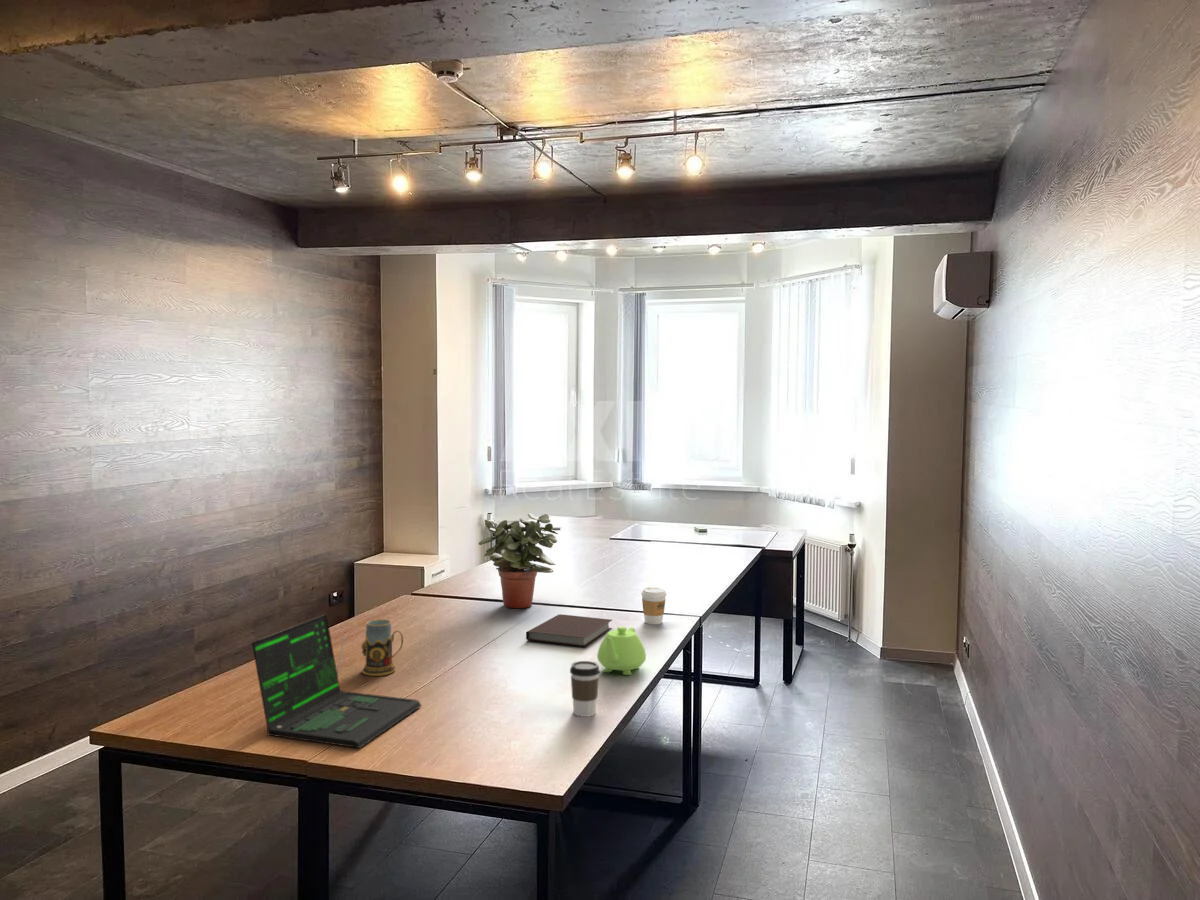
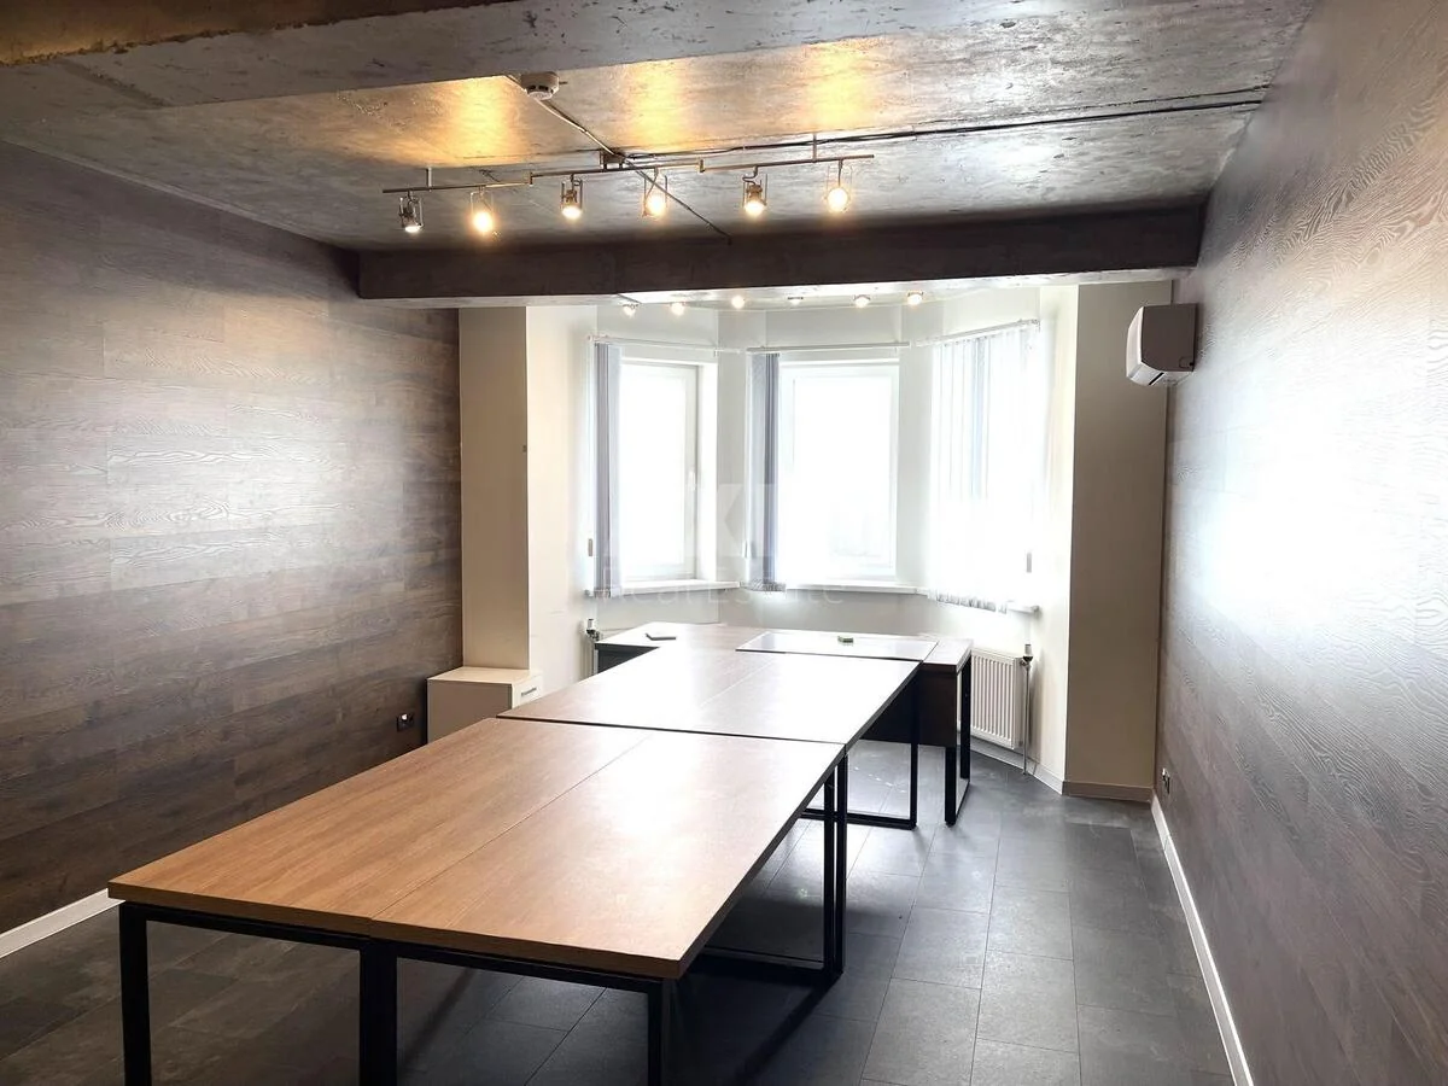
- coffee cup [569,660,601,718]
- notebook [525,613,613,648]
- coffee cup [640,586,667,625]
- mug [360,618,404,677]
- potted plant [477,512,559,609]
- laptop [251,613,422,749]
- teapot [596,625,647,676]
